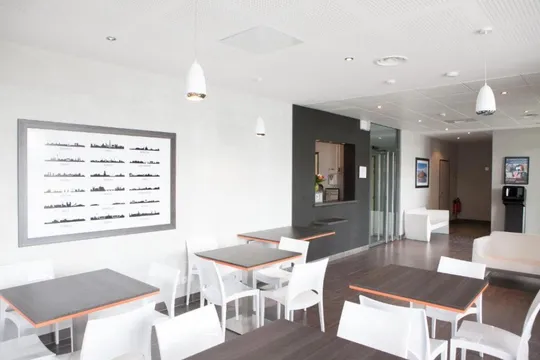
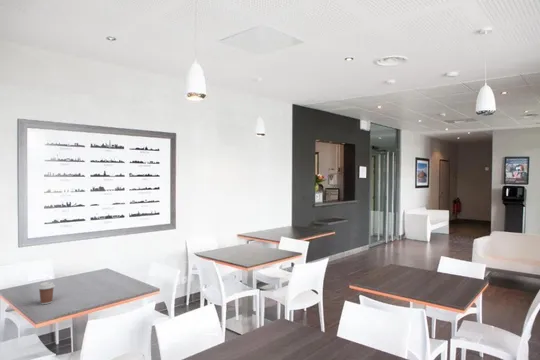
+ coffee cup [37,281,56,305]
